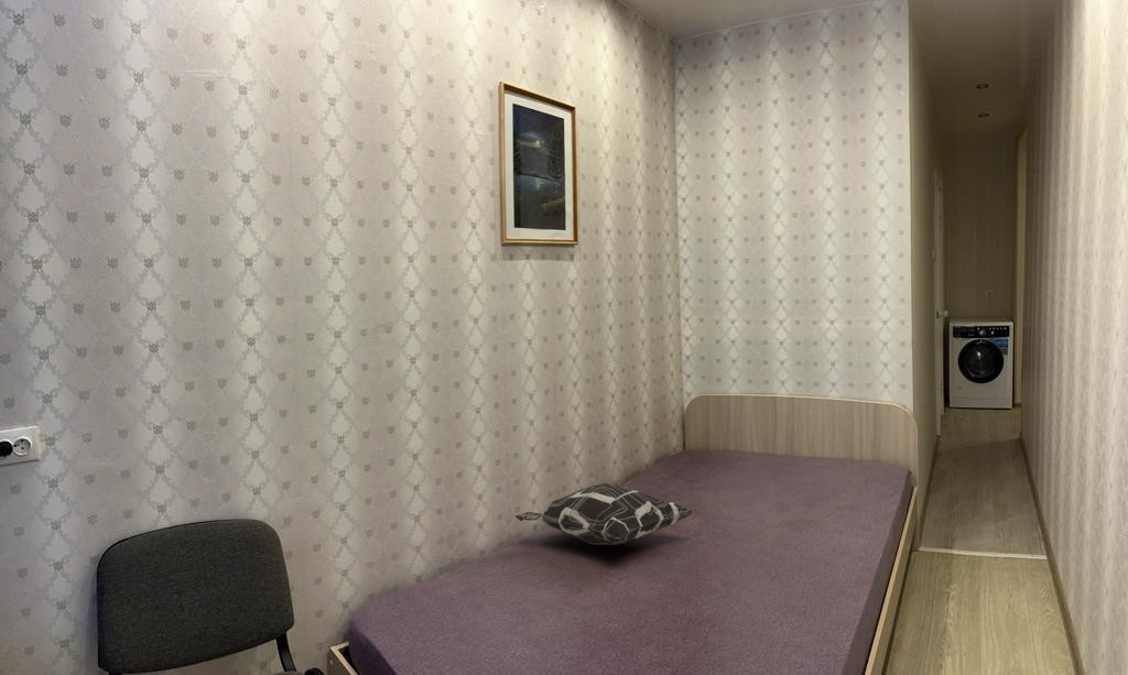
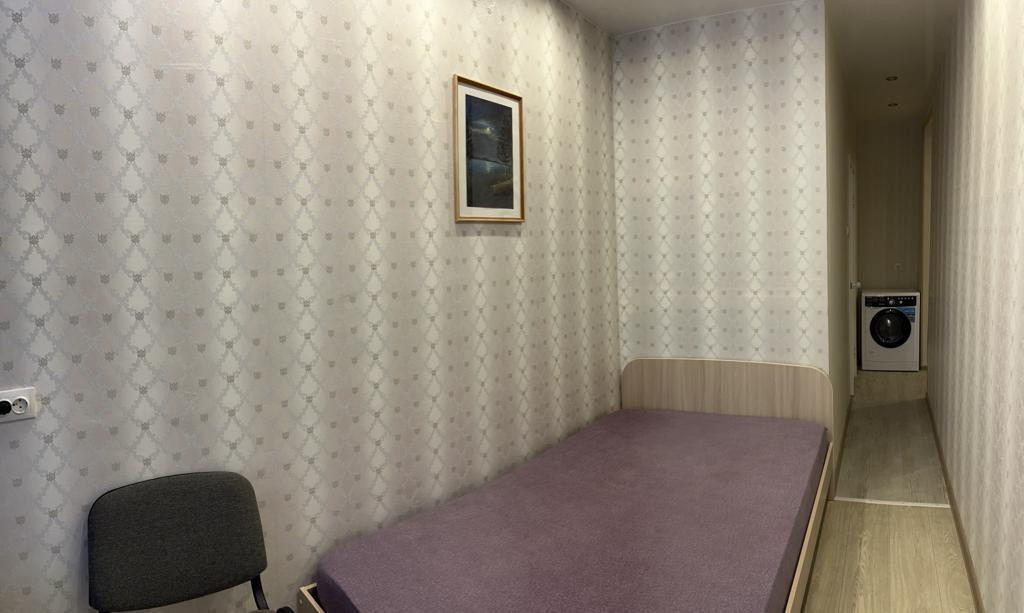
- decorative pillow [514,482,695,547]
